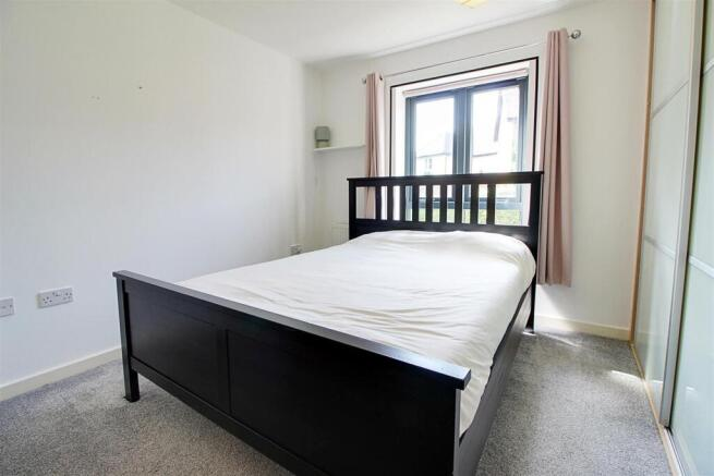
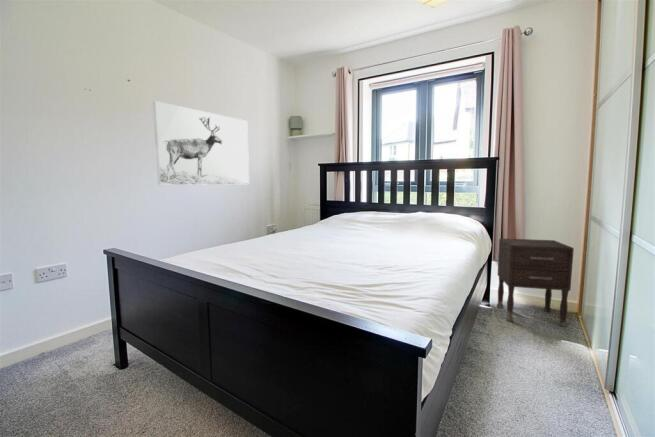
+ nightstand [496,237,575,327]
+ wall art [152,100,250,186]
